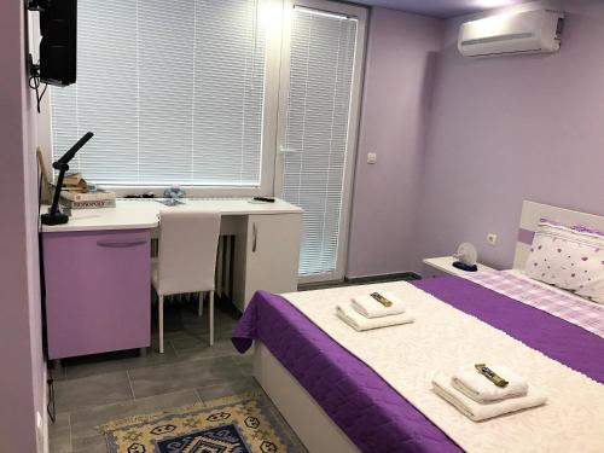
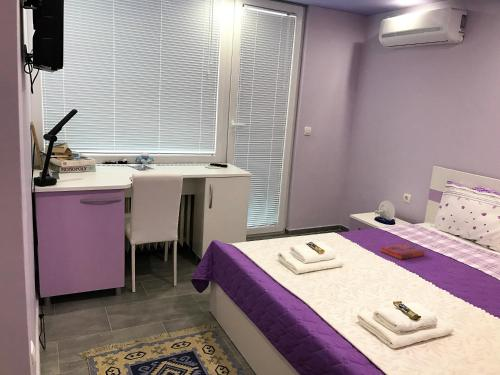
+ hardback book [380,242,426,261]
